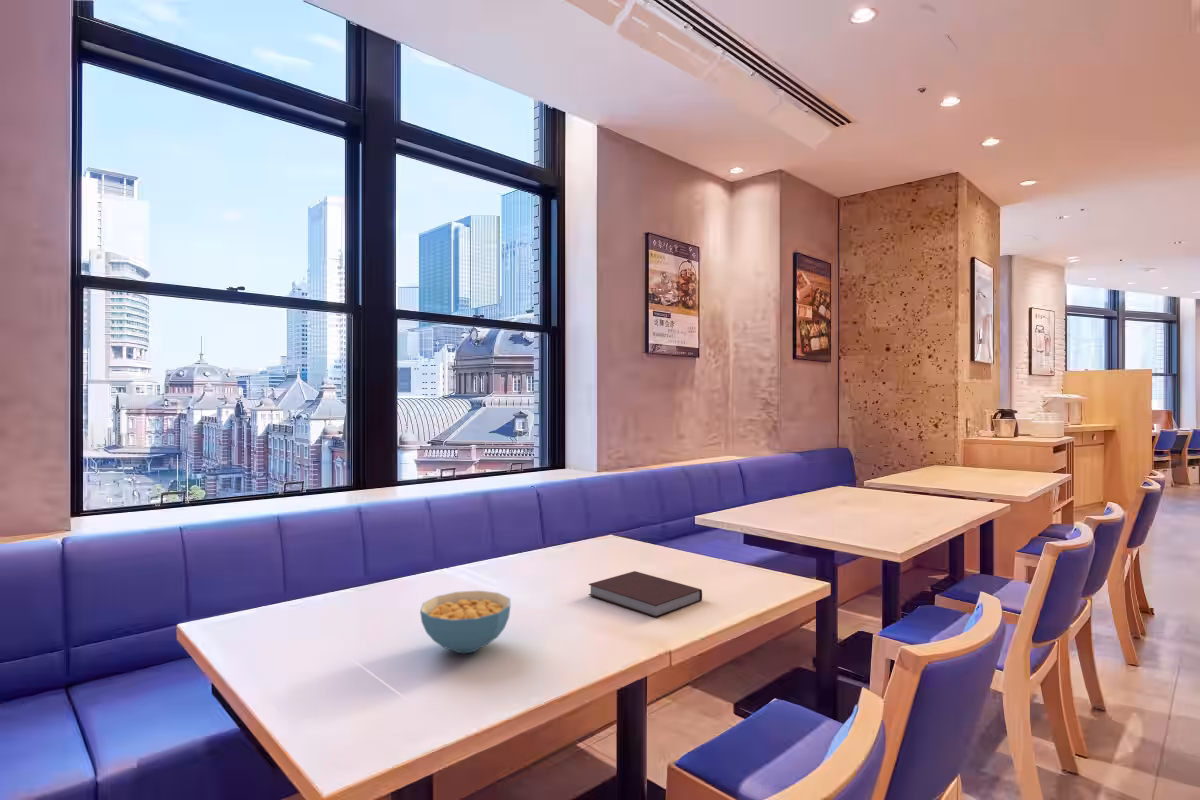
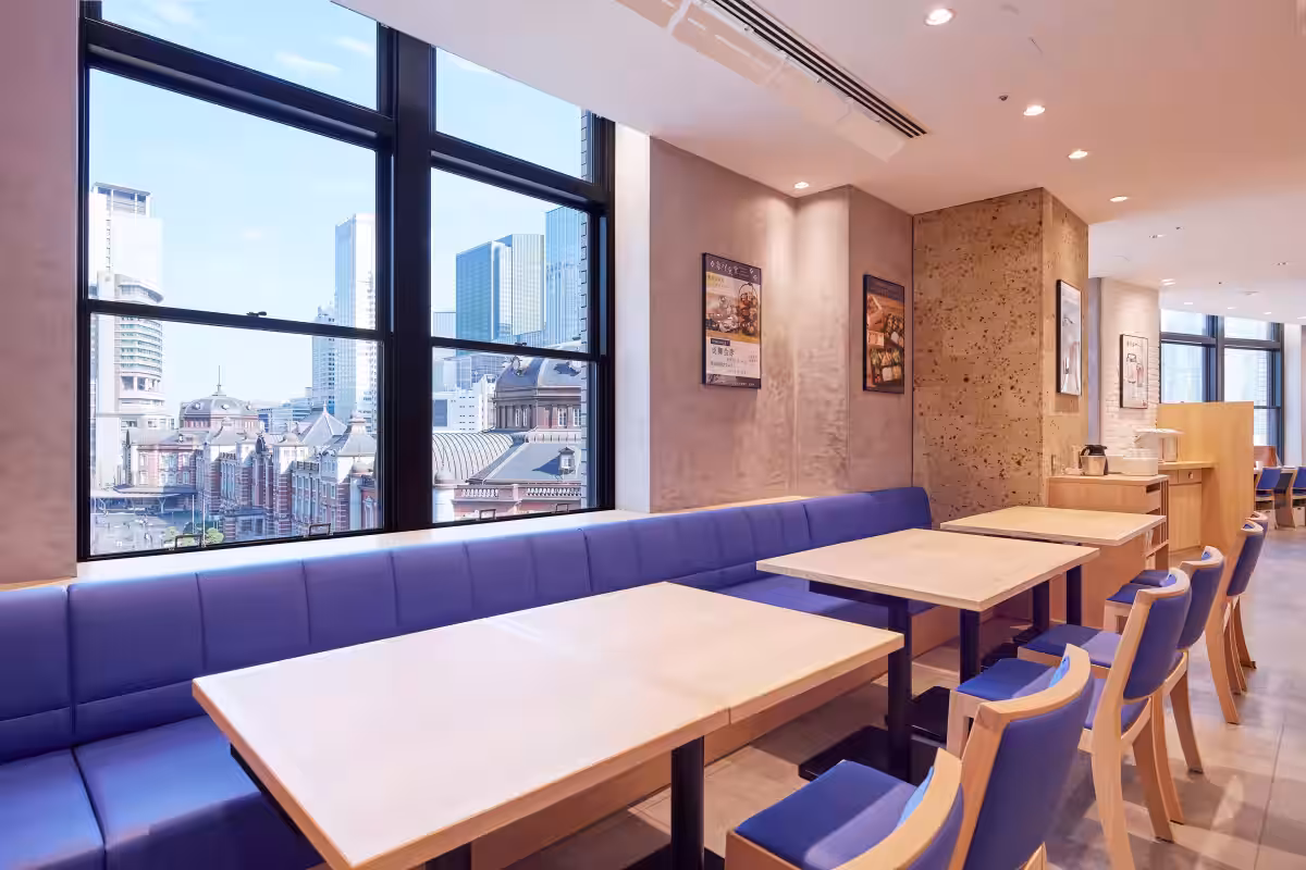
- cereal bowl [419,590,512,654]
- notebook [588,570,703,619]
